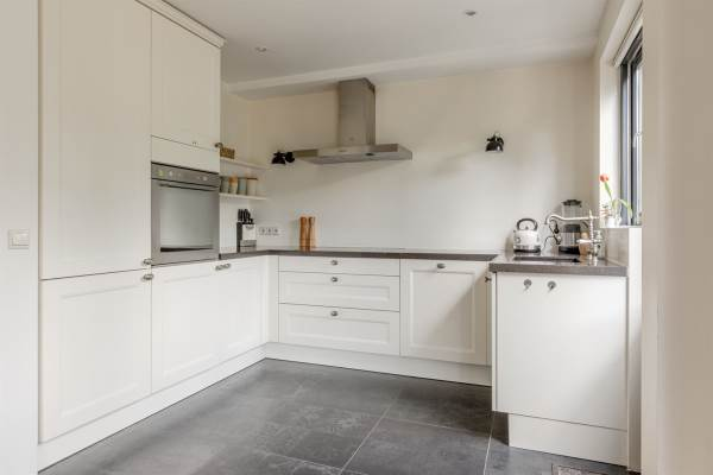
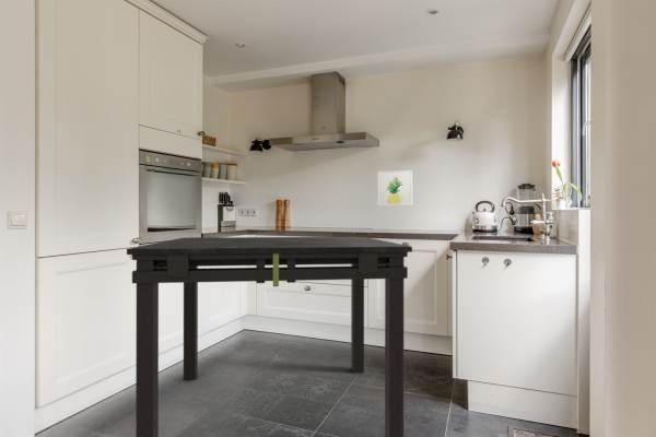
+ dining table [126,236,413,437]
+ wall art [377,169,413,206]
